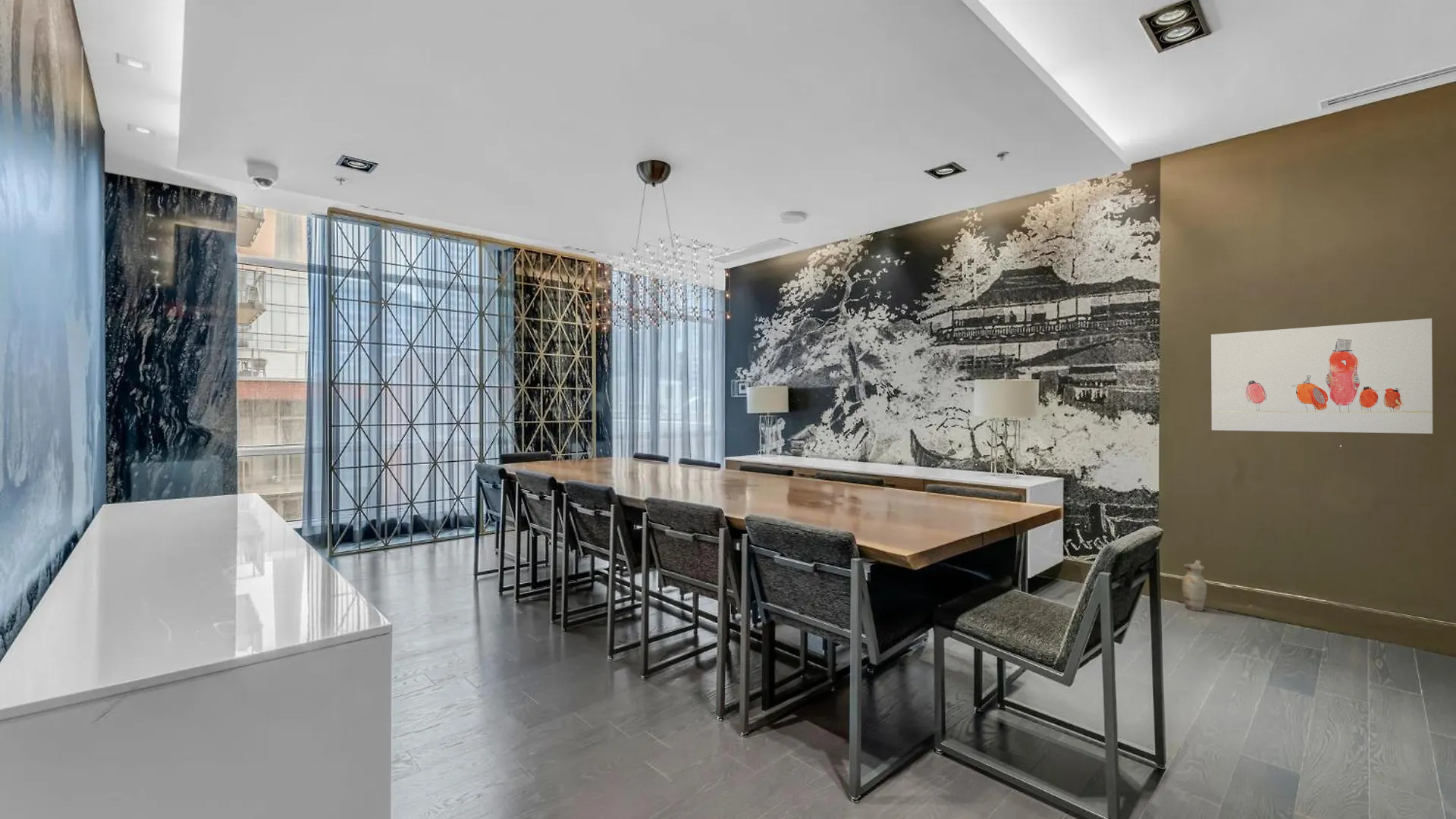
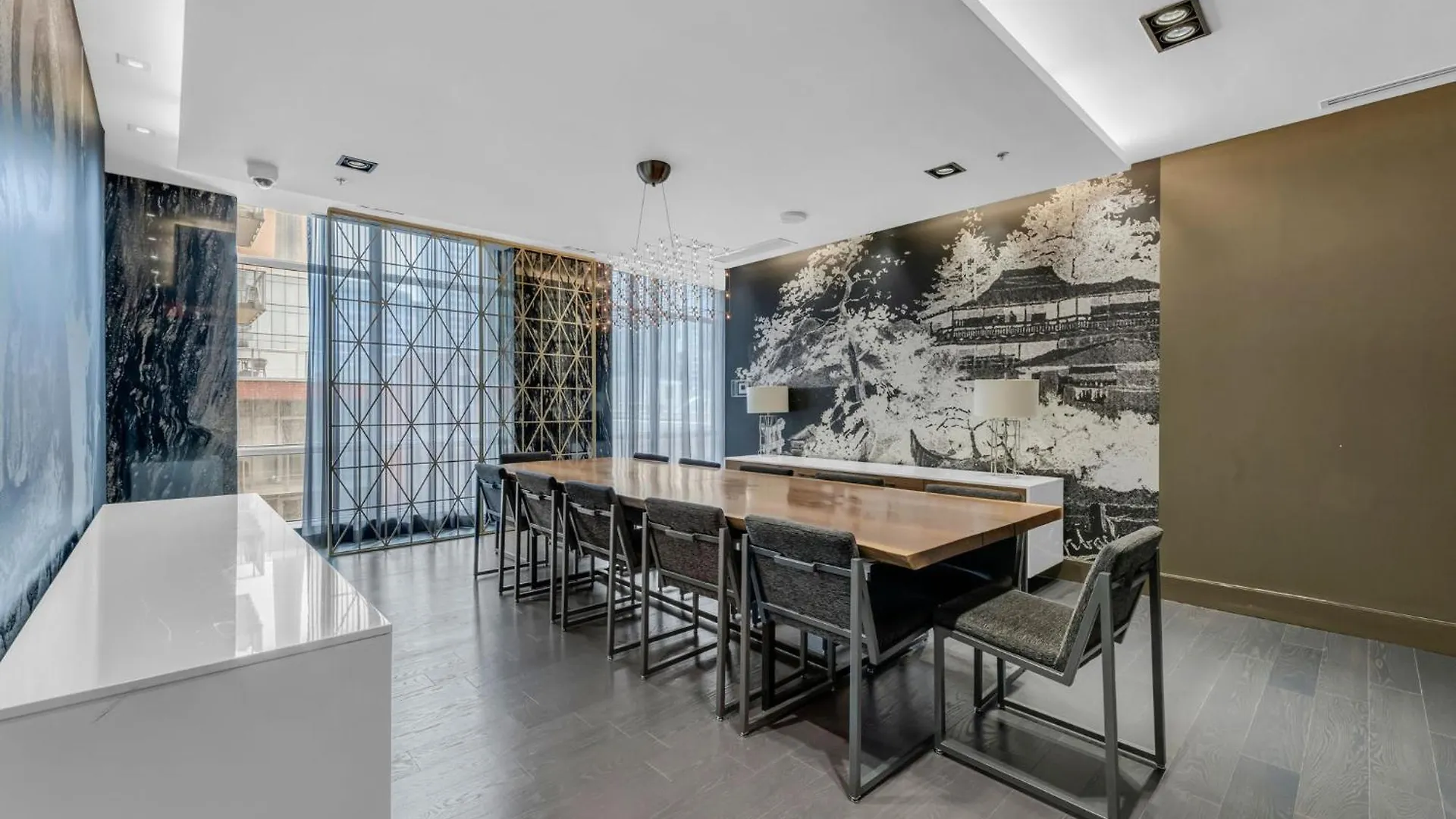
- wall art [1210,318,1433,435]
- ceramic jug [1181,560,1207,612]
